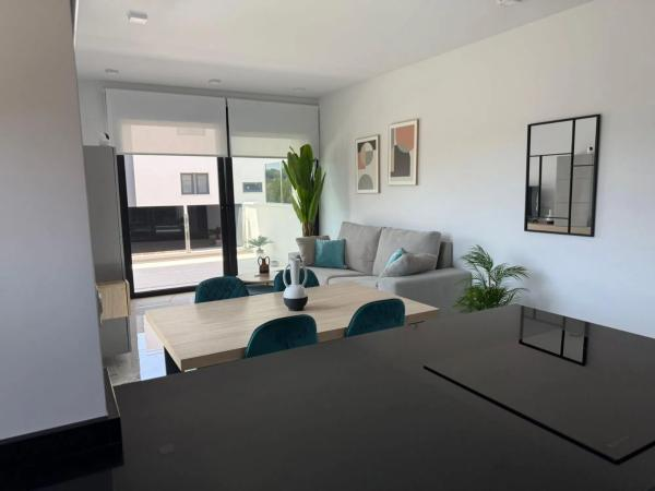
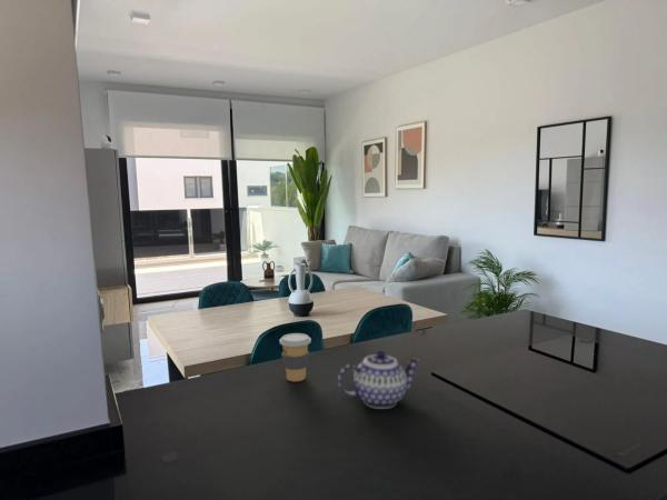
+ coffee cup [278,332,312,382]
+ teapot [337,349,420,410]
